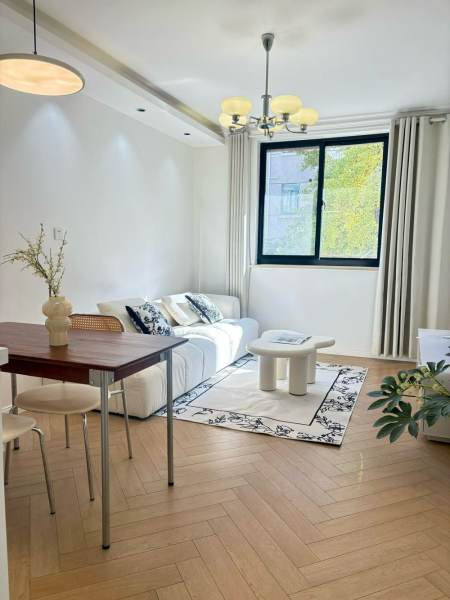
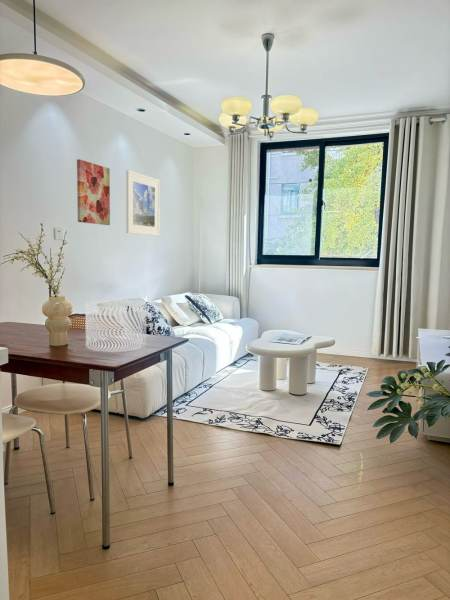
+ decorative bowl [84,299,147,353]
+ wall art [76,158,111,226]
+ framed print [125,169,161,237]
